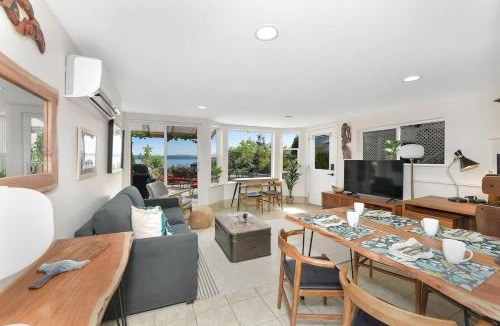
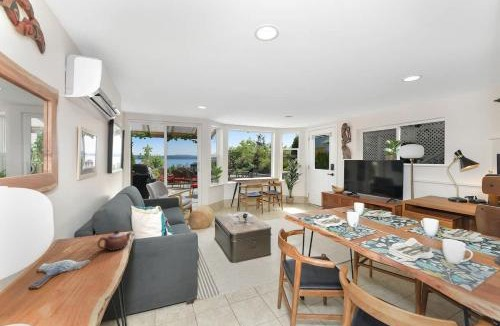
+ teapot [96,229,133,252]
